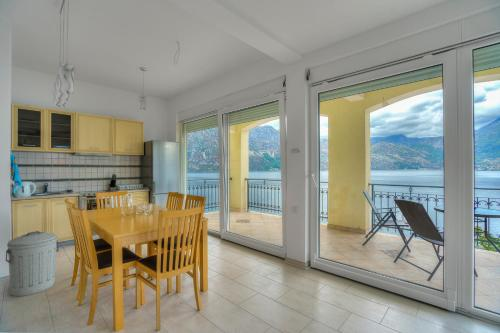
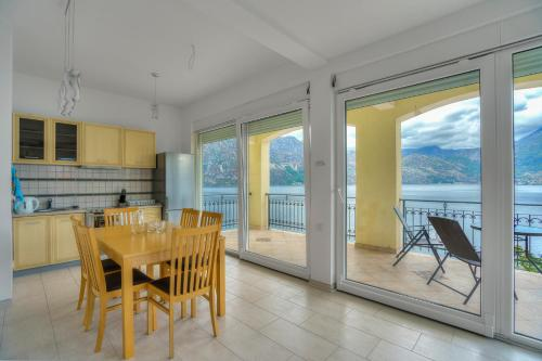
- trash can [5,230,60,297]
